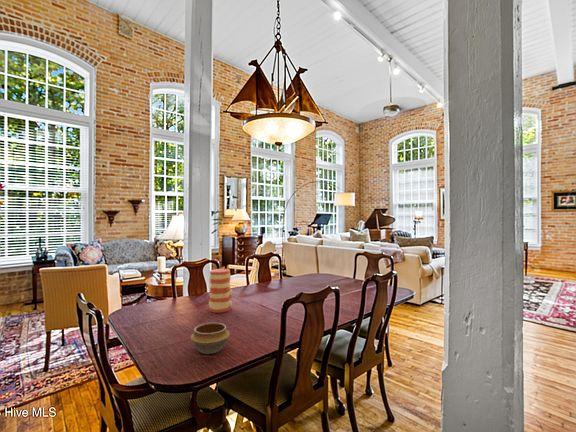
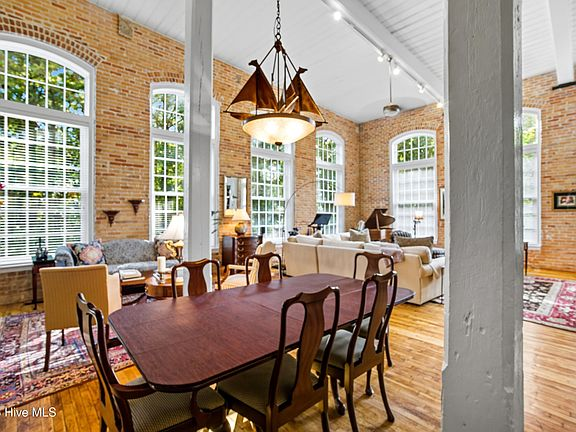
- bowl [190,322,231,355]
- vase [208,268,233,314]
